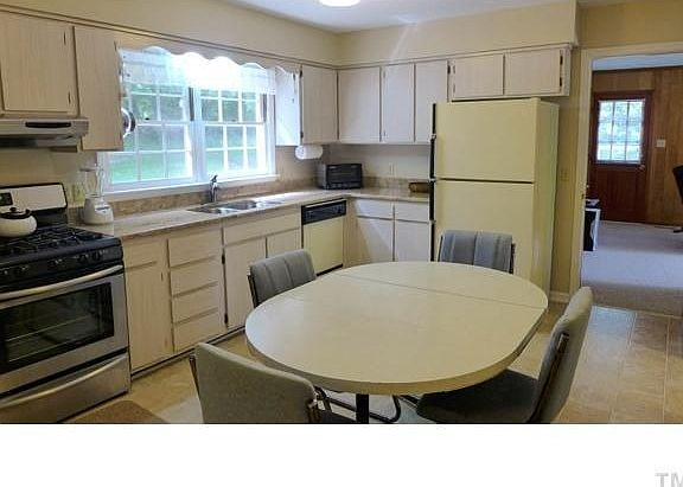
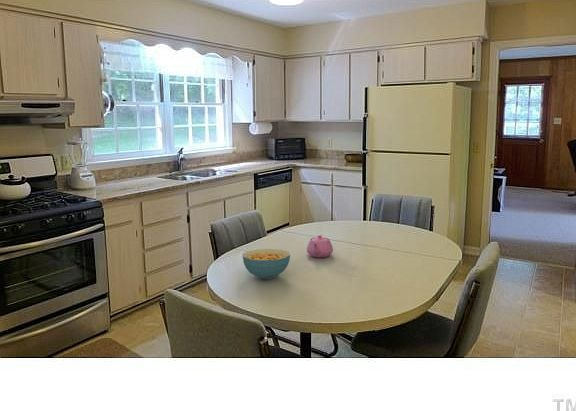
+ cereal bowl [241,248,291,280]
+ teapot [306,234,334,258]
